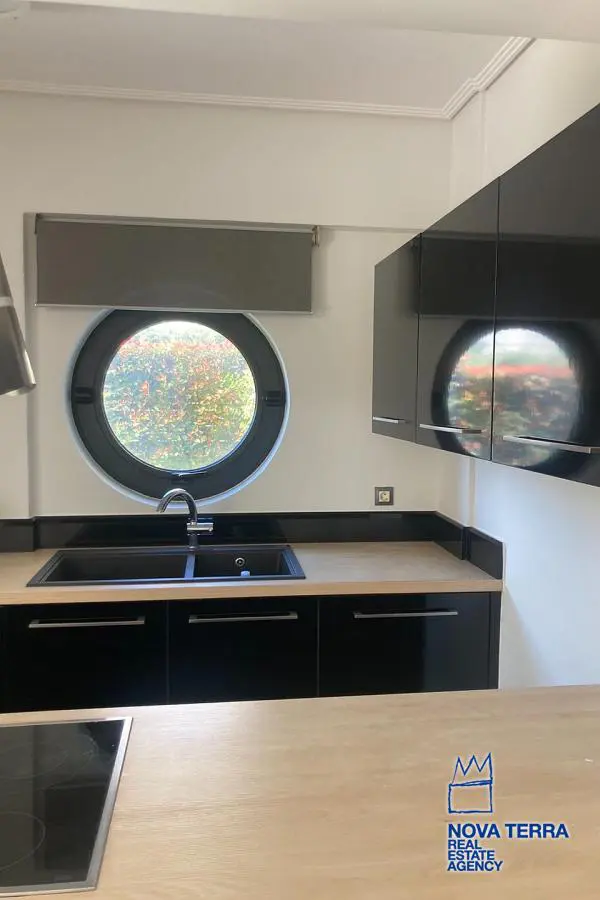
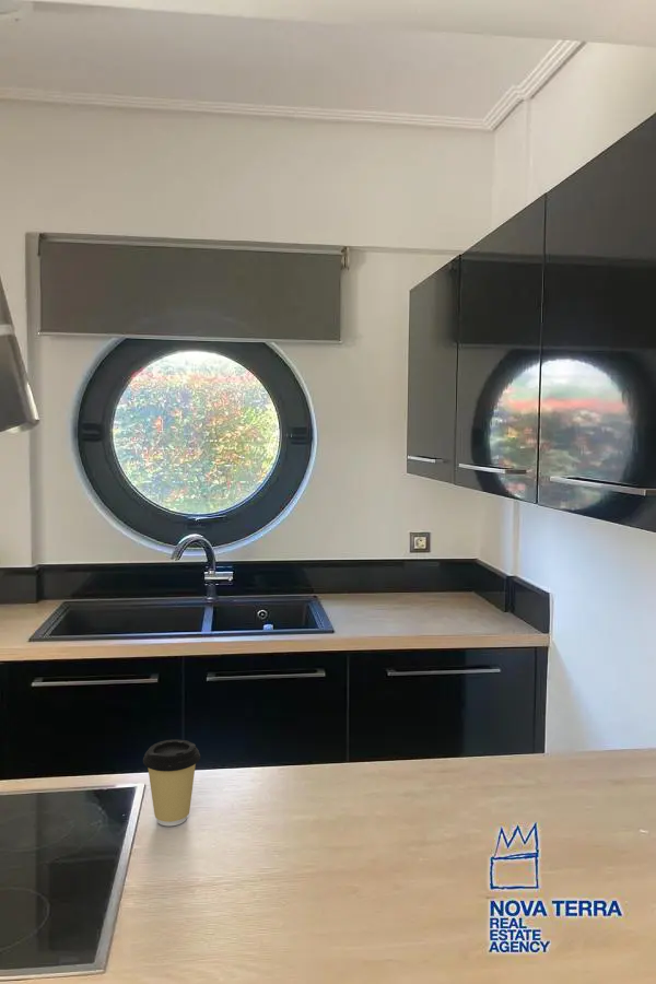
+ coffee cup [142,739,201,827]
